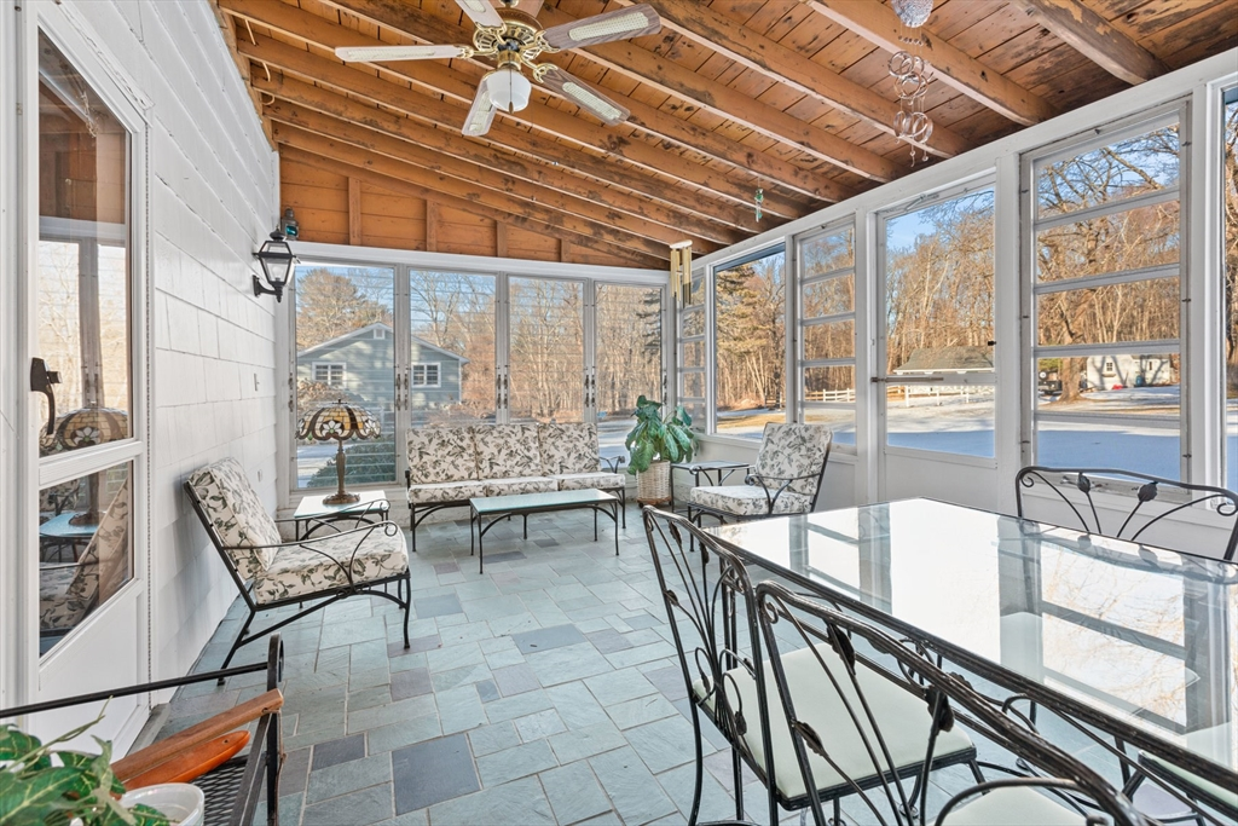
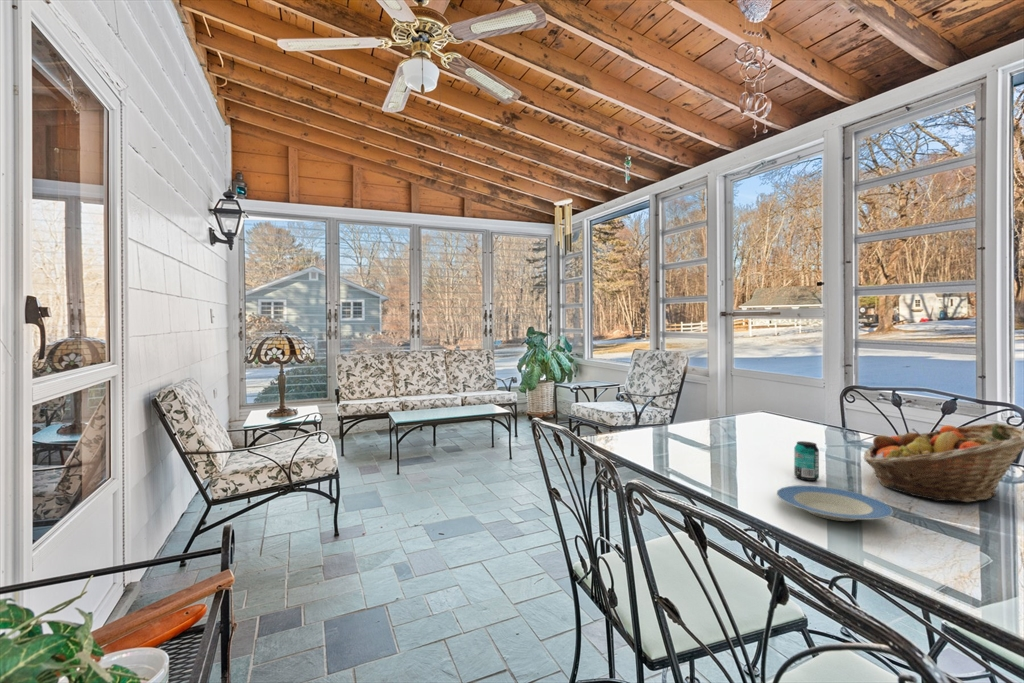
+ fruit basket [862,422,1024,503]
+ plate [776,485,894,522]
+ beverage can [793,440,820,482]
